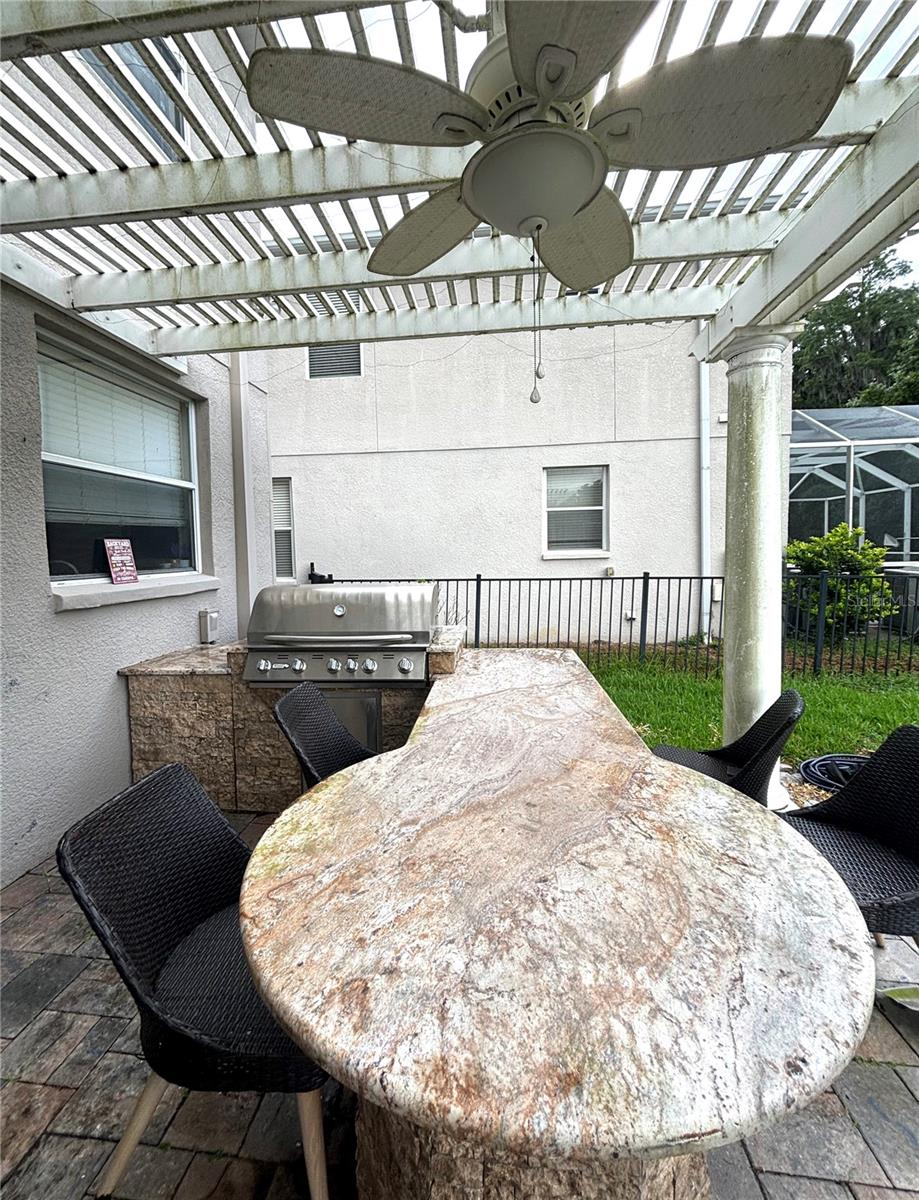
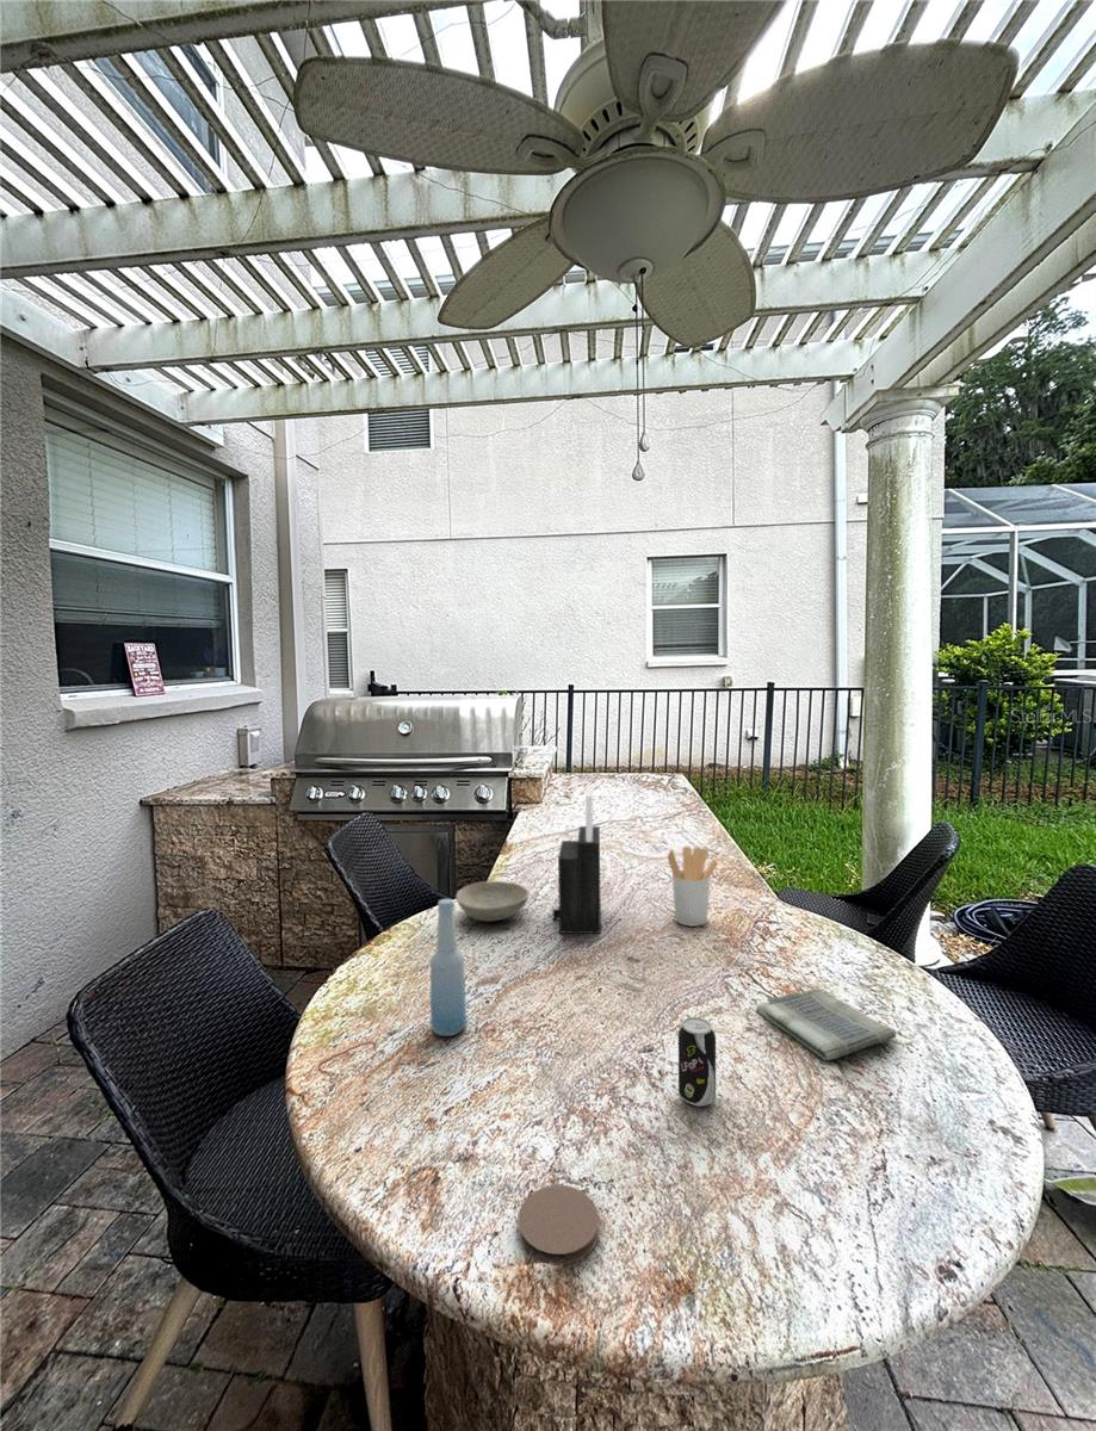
+ knife block [551,785,602,935]
+ bowl [454,880,531,922]
+ coaster [518,1184,600,1266]
+ bottle [429,898,467,1037]
+ dish towel [755,987,897,1063]
+ beverage can [677,1016,717,1108]
+ utensil holder [667,845,719,928]
